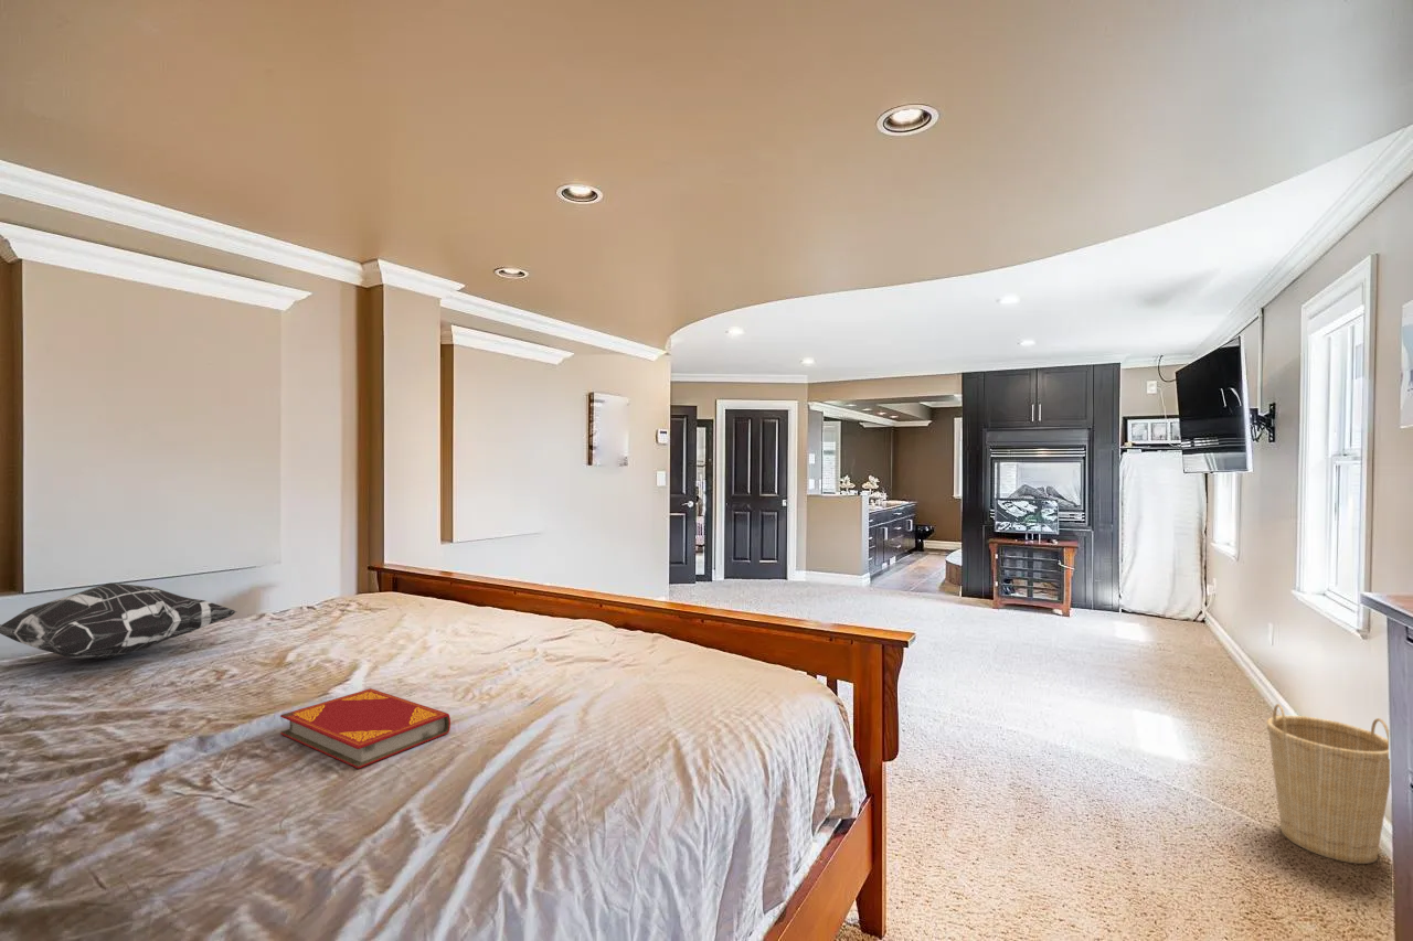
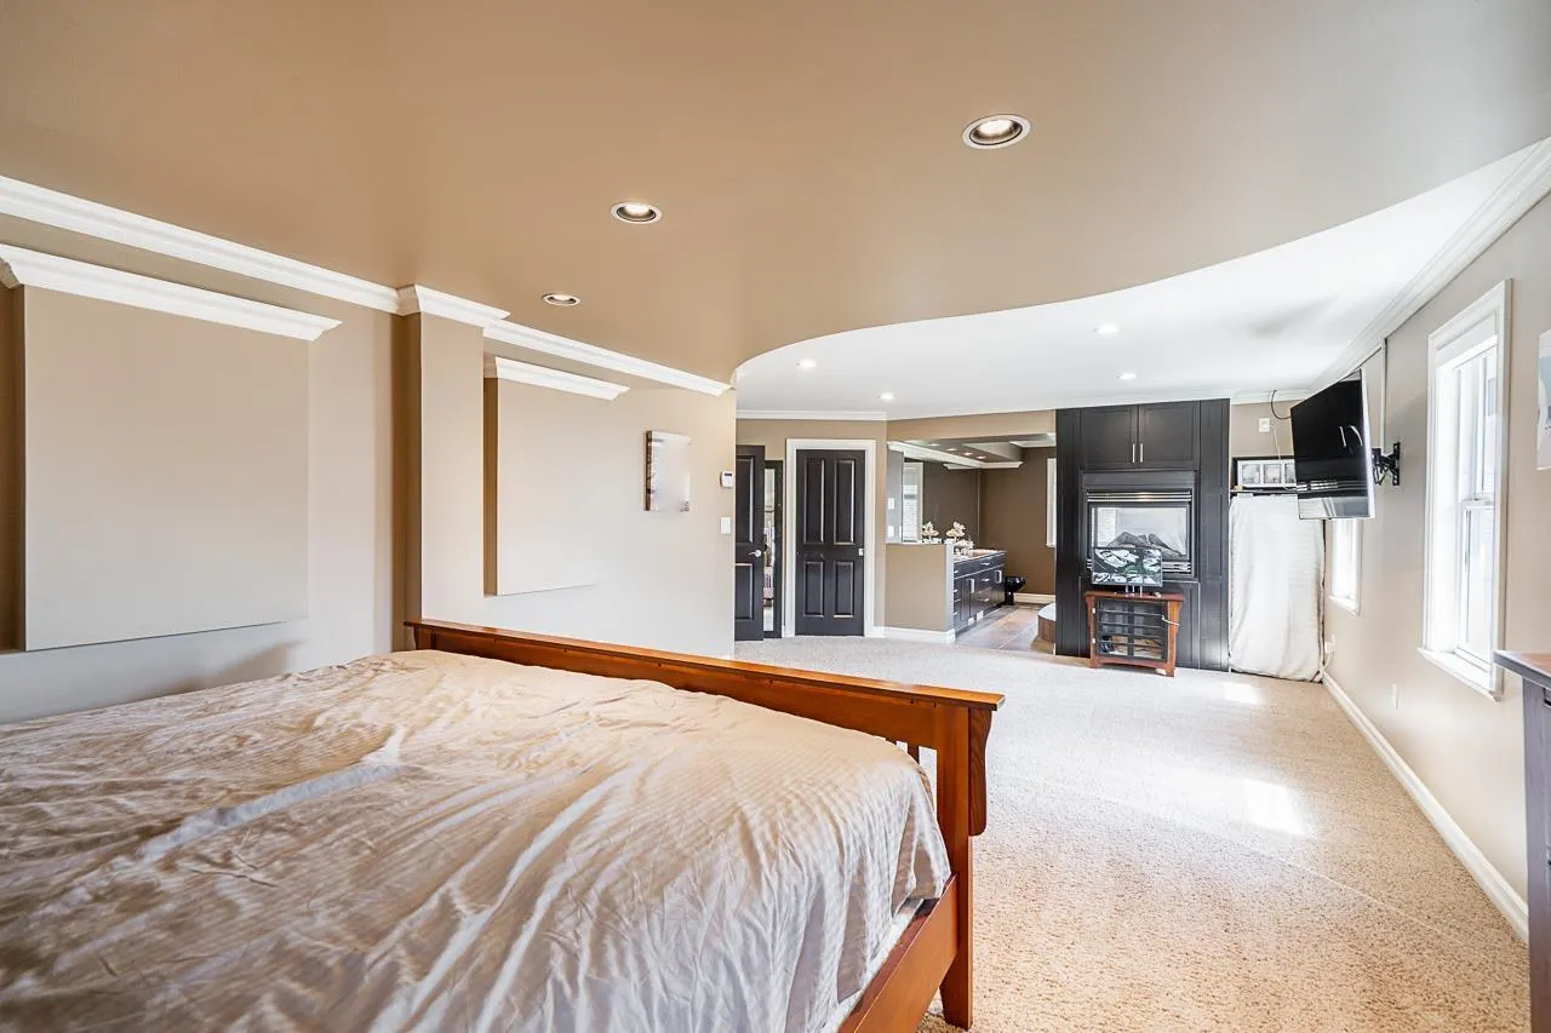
- hardback book [279,687,451,770]
- decorative pillow [0,582,238,660]
- basket [1266,703,1391,865]
